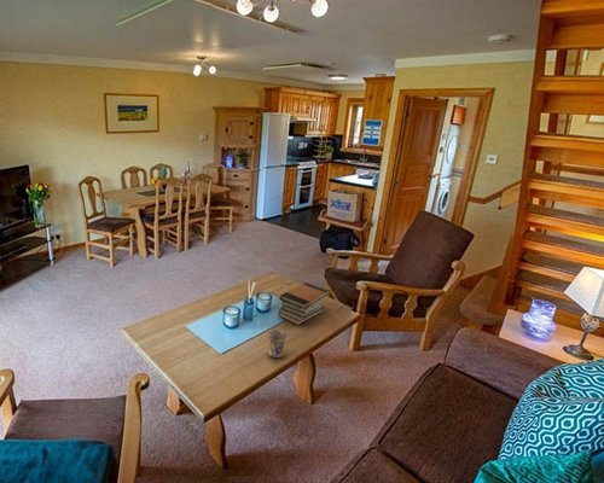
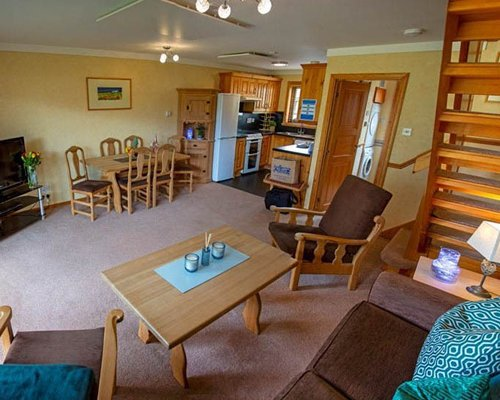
- mug [267,330,289,359]
- book stack [277,281,330,326]
